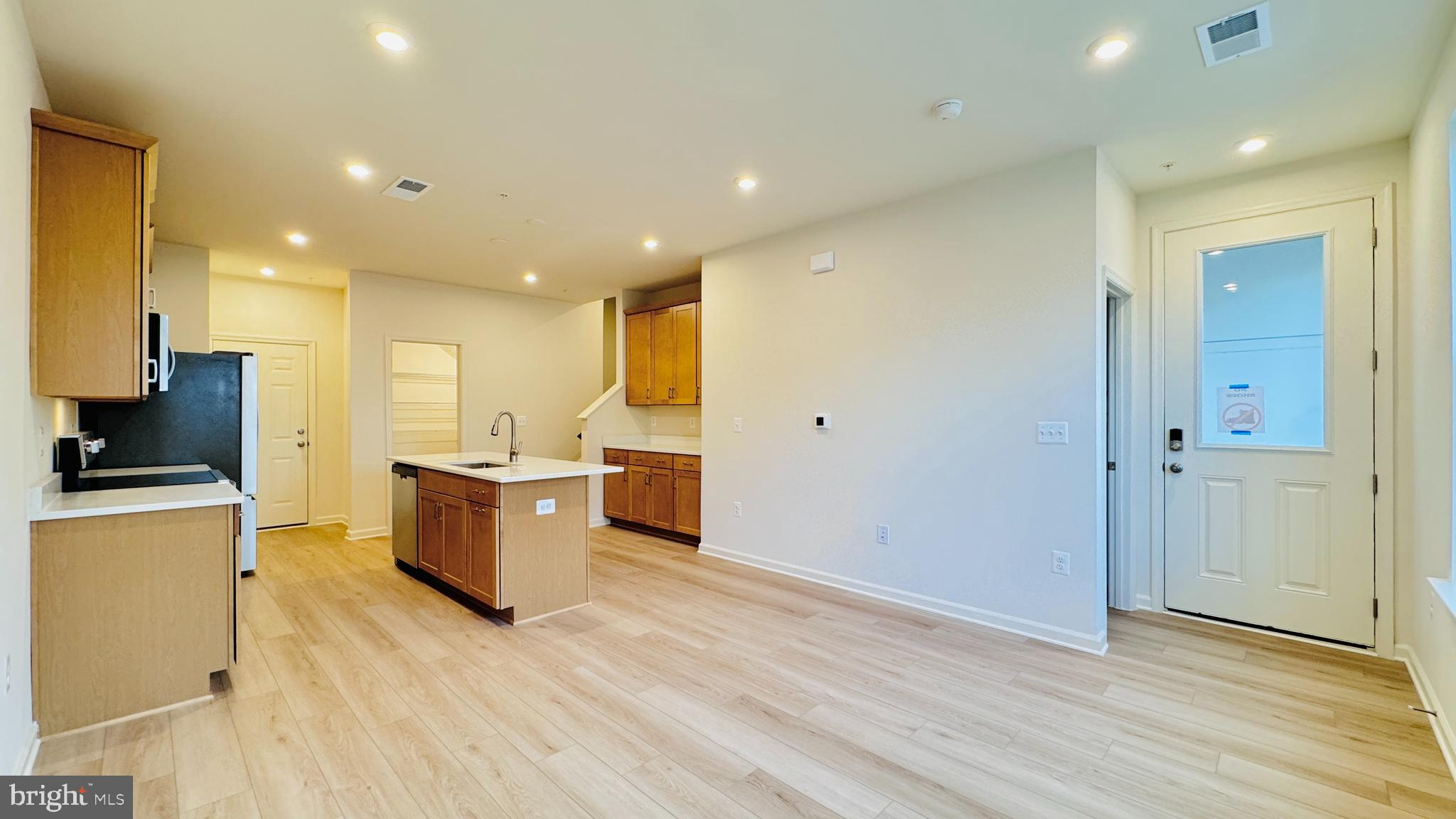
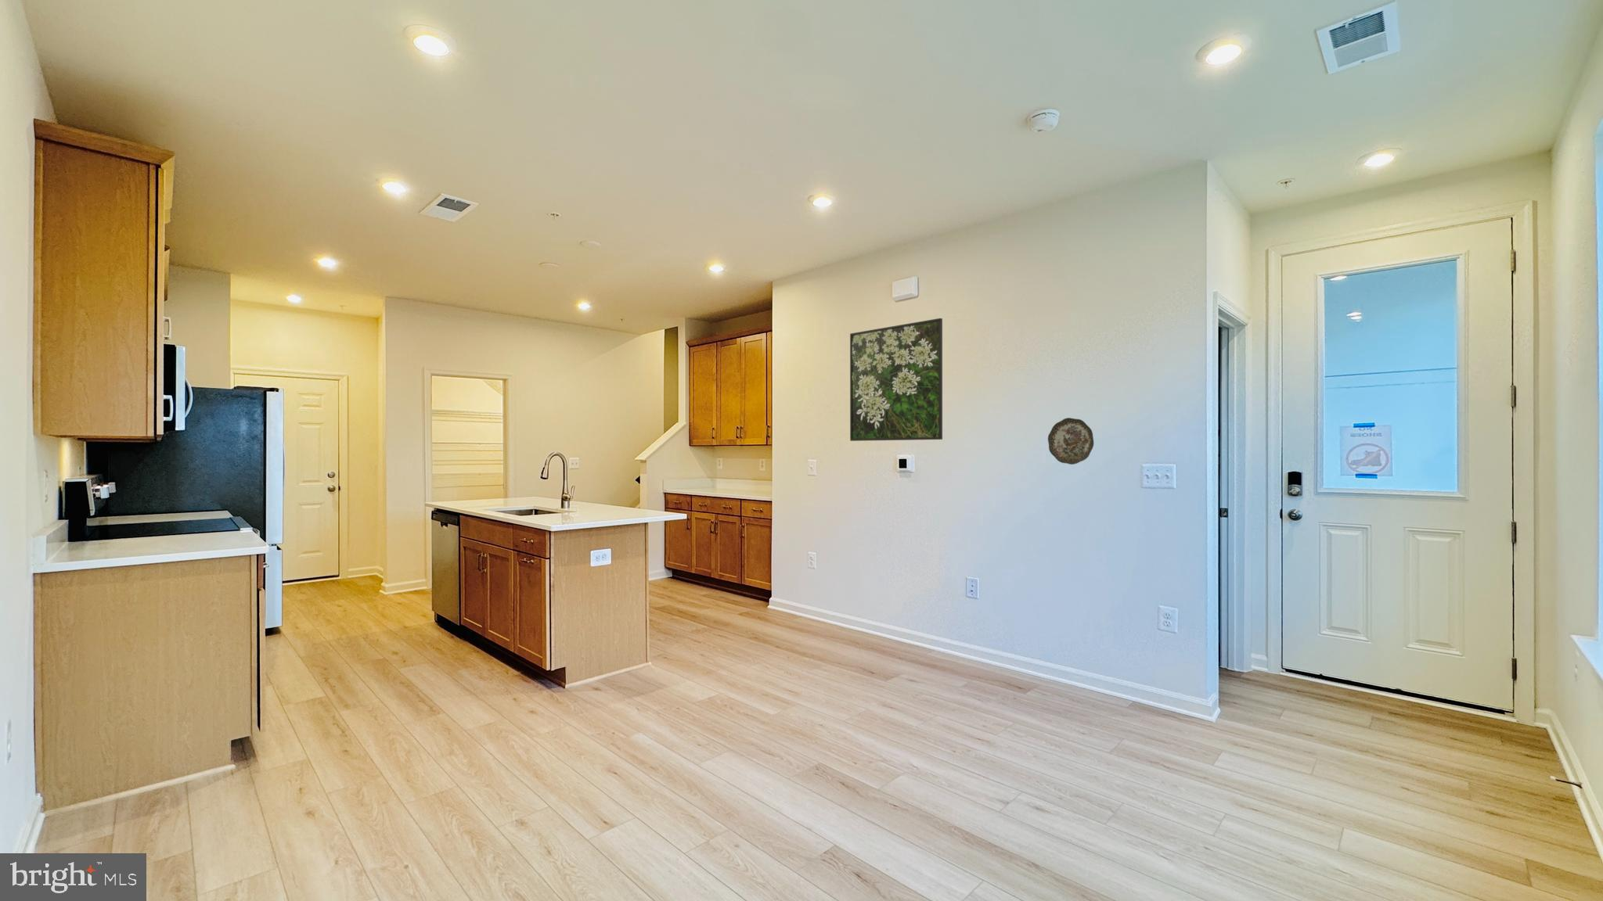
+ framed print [849,318,944,442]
+ decorative plate [1047,417,1094,465]
